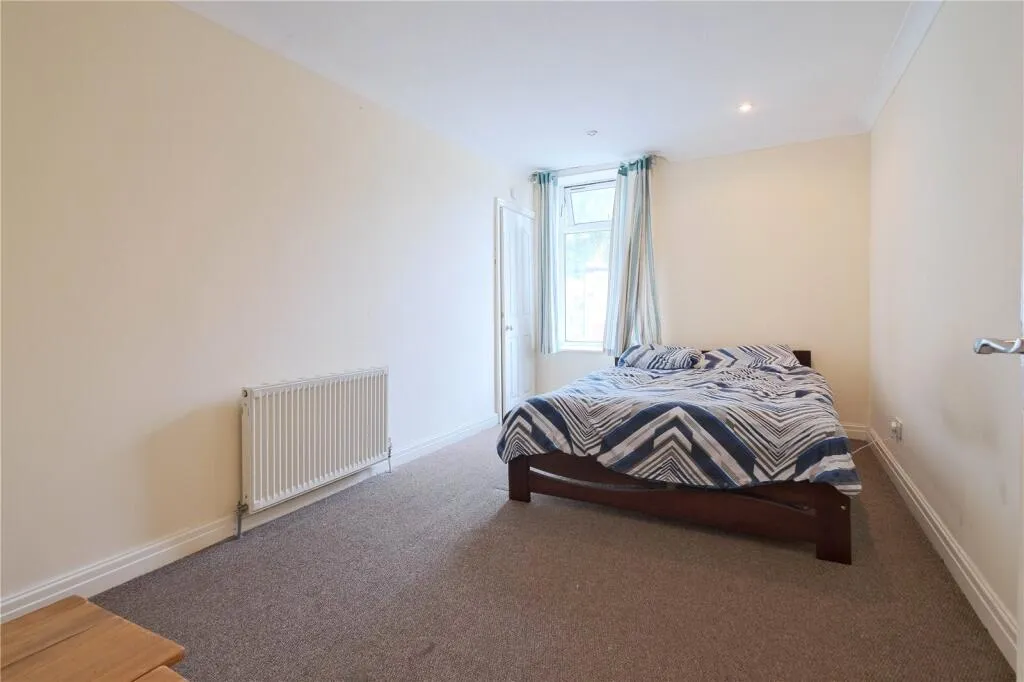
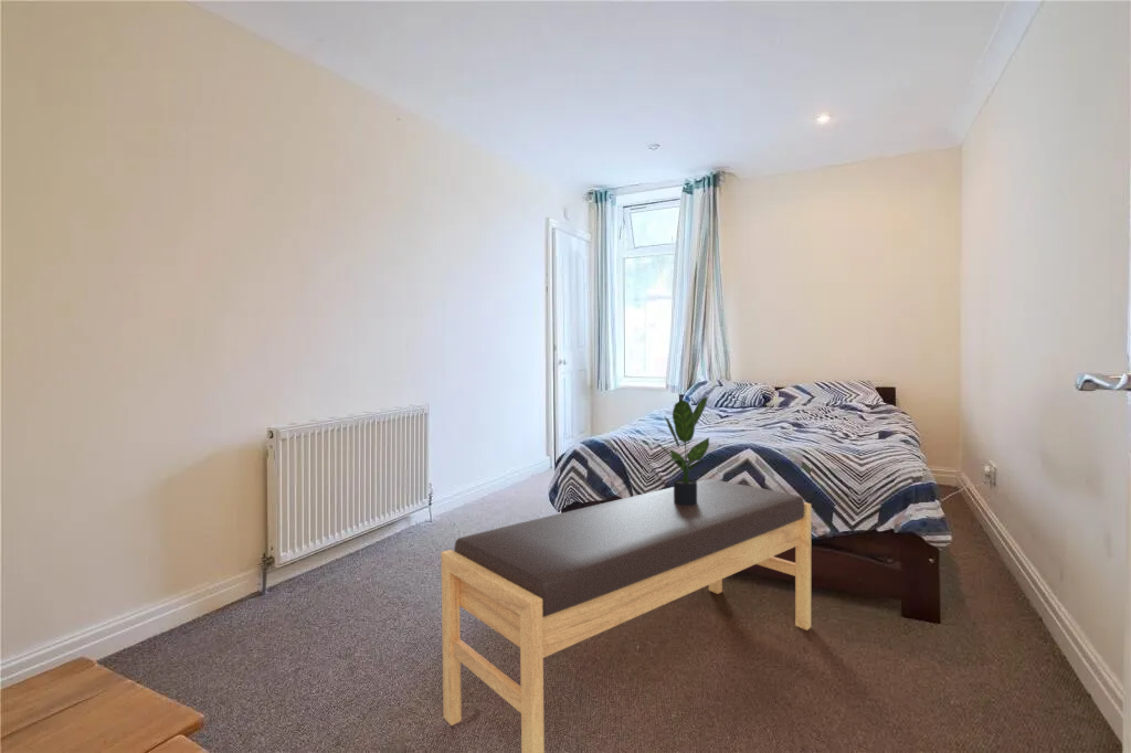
+ bench [440,478,812,753]
+ potted plant [655,394,710,506]
